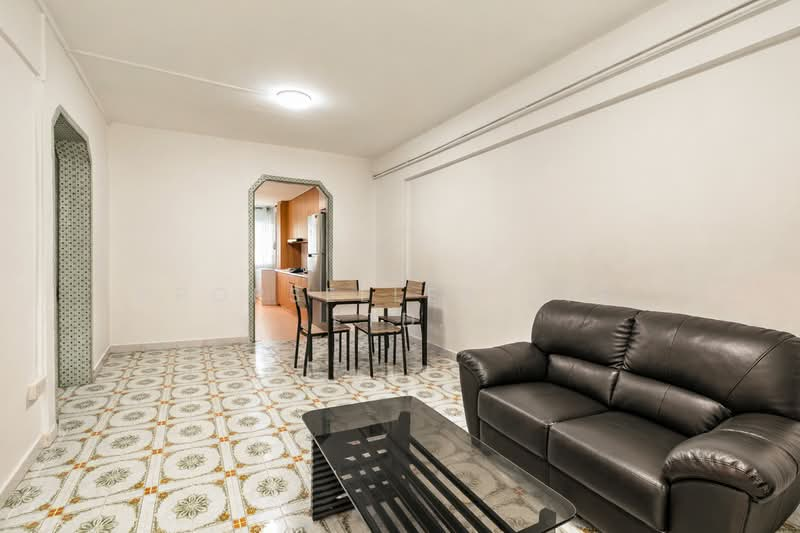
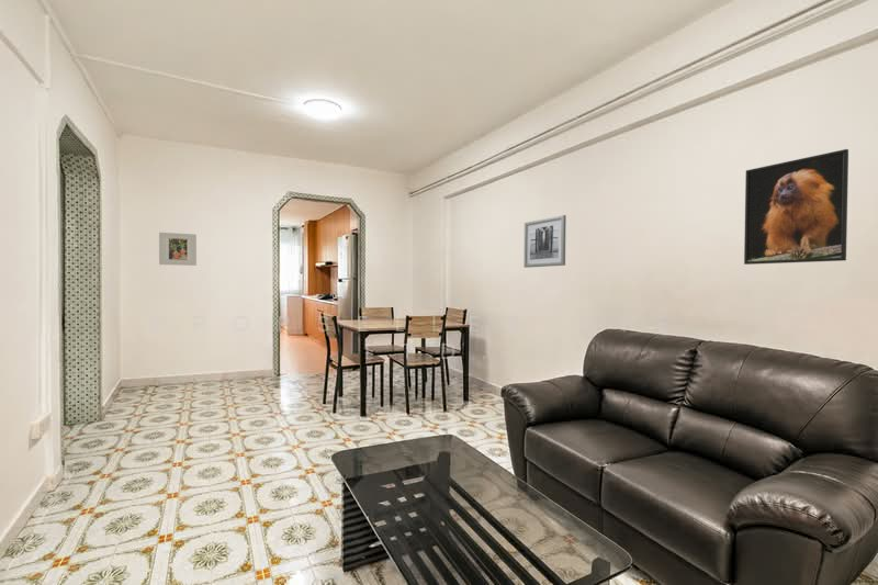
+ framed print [743,148,849,266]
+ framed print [158,232,198,267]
+ wall art [522,214,567,269]
